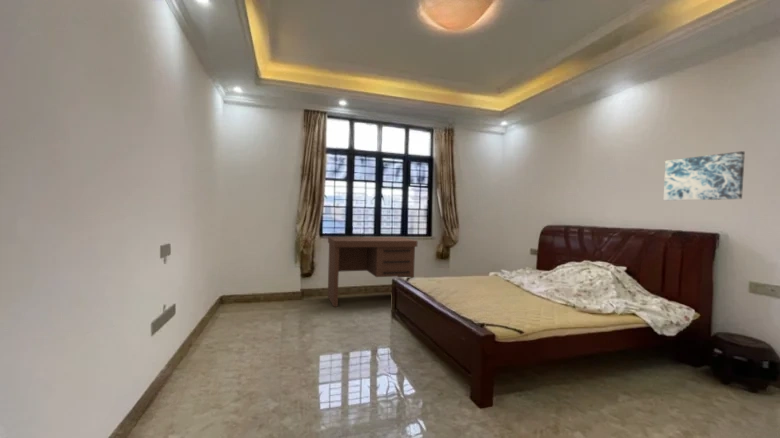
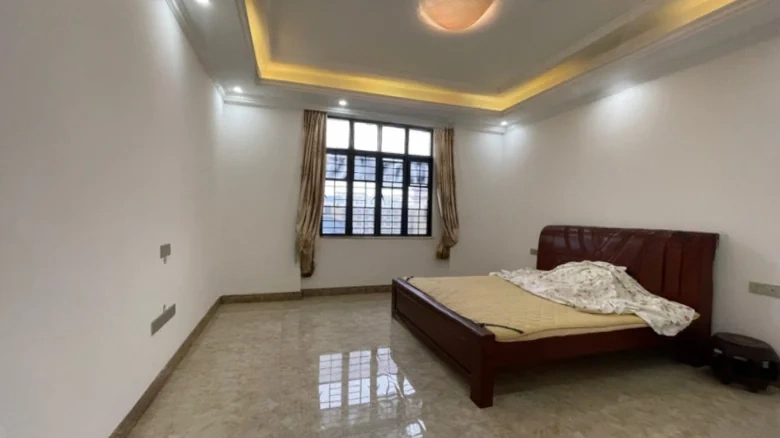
- wall art [663,150,746,201]
- desk [327,236,419,308]
